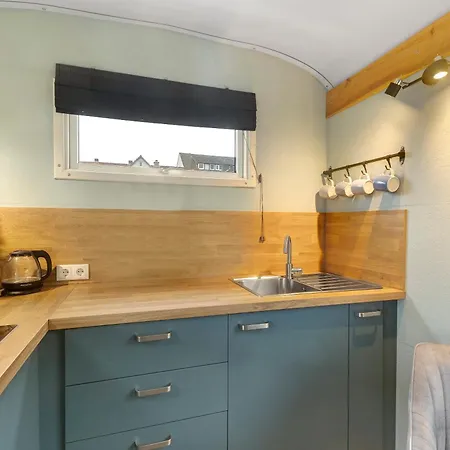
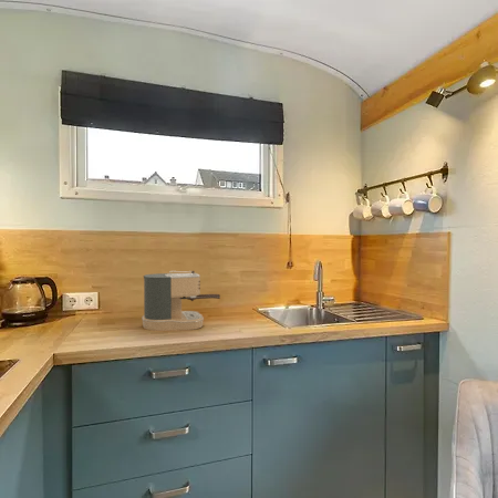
+ coffee maker [141,270,221,332]
